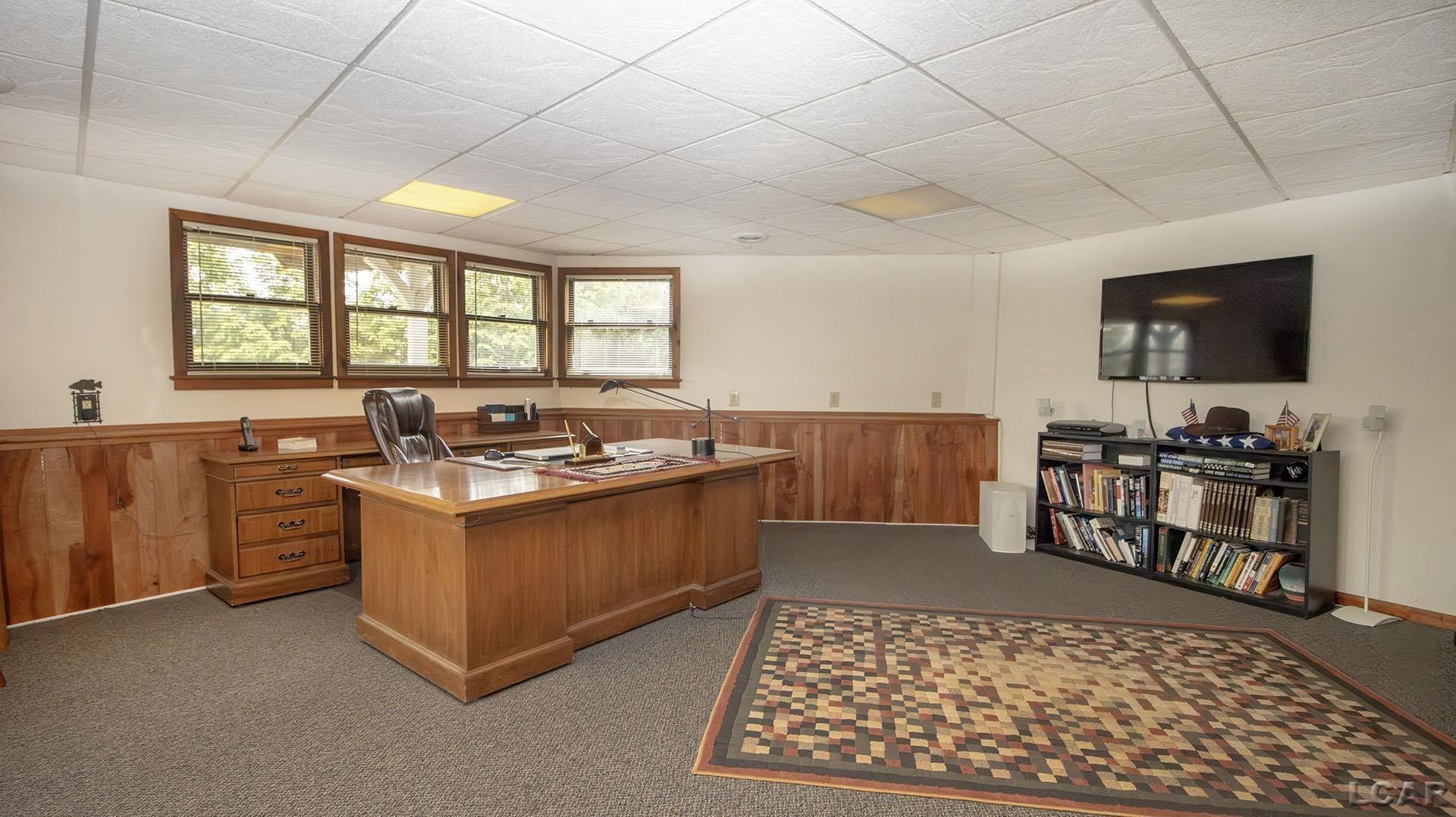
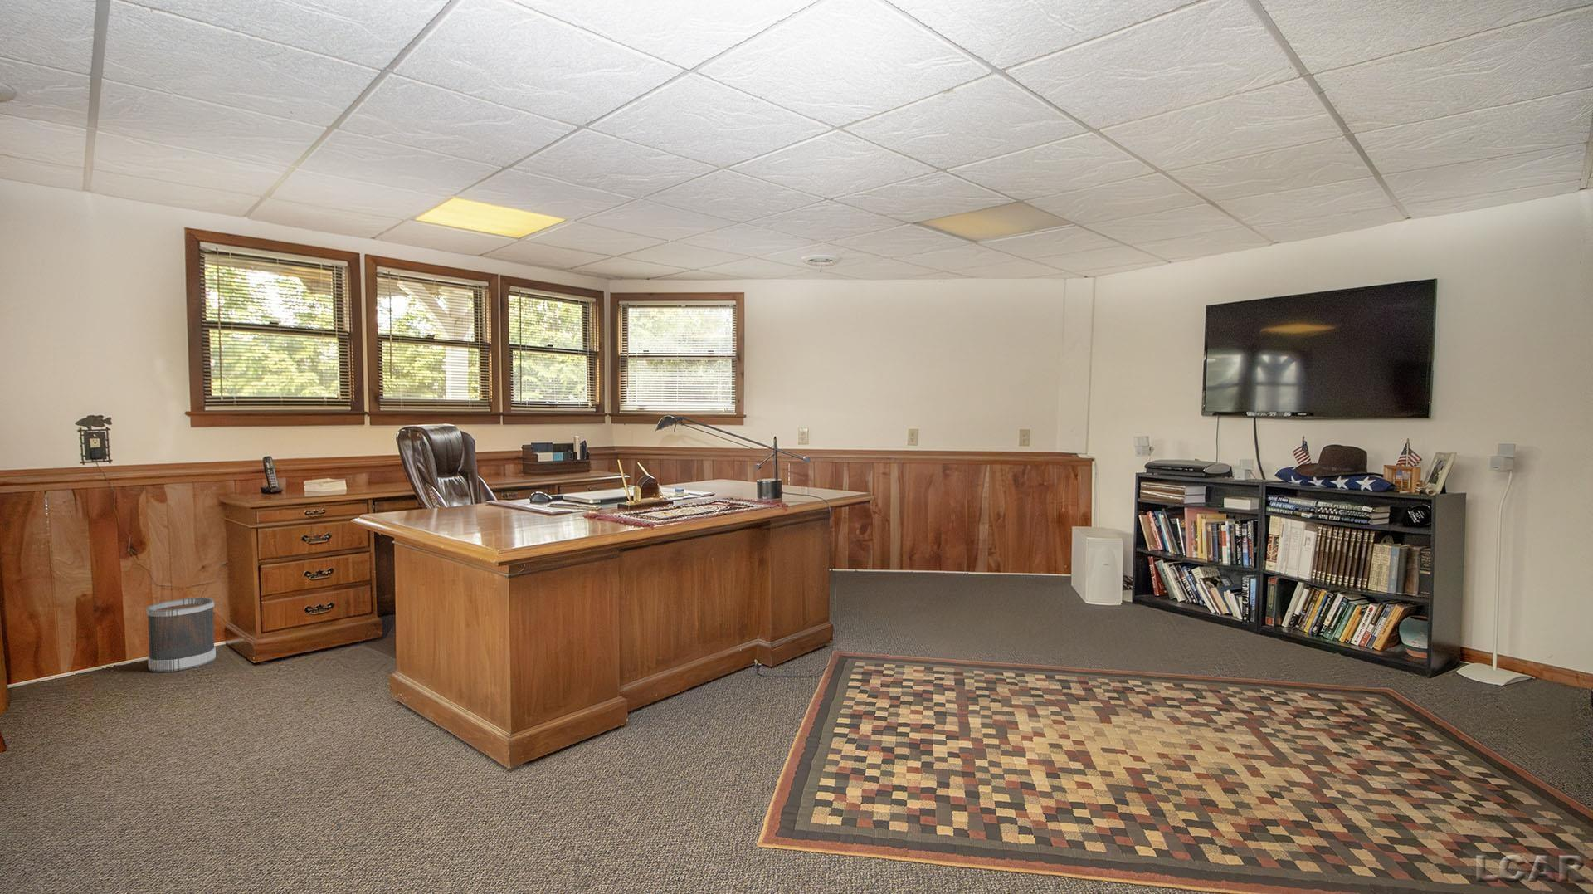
+ wastebasket [146,596,217,673]
